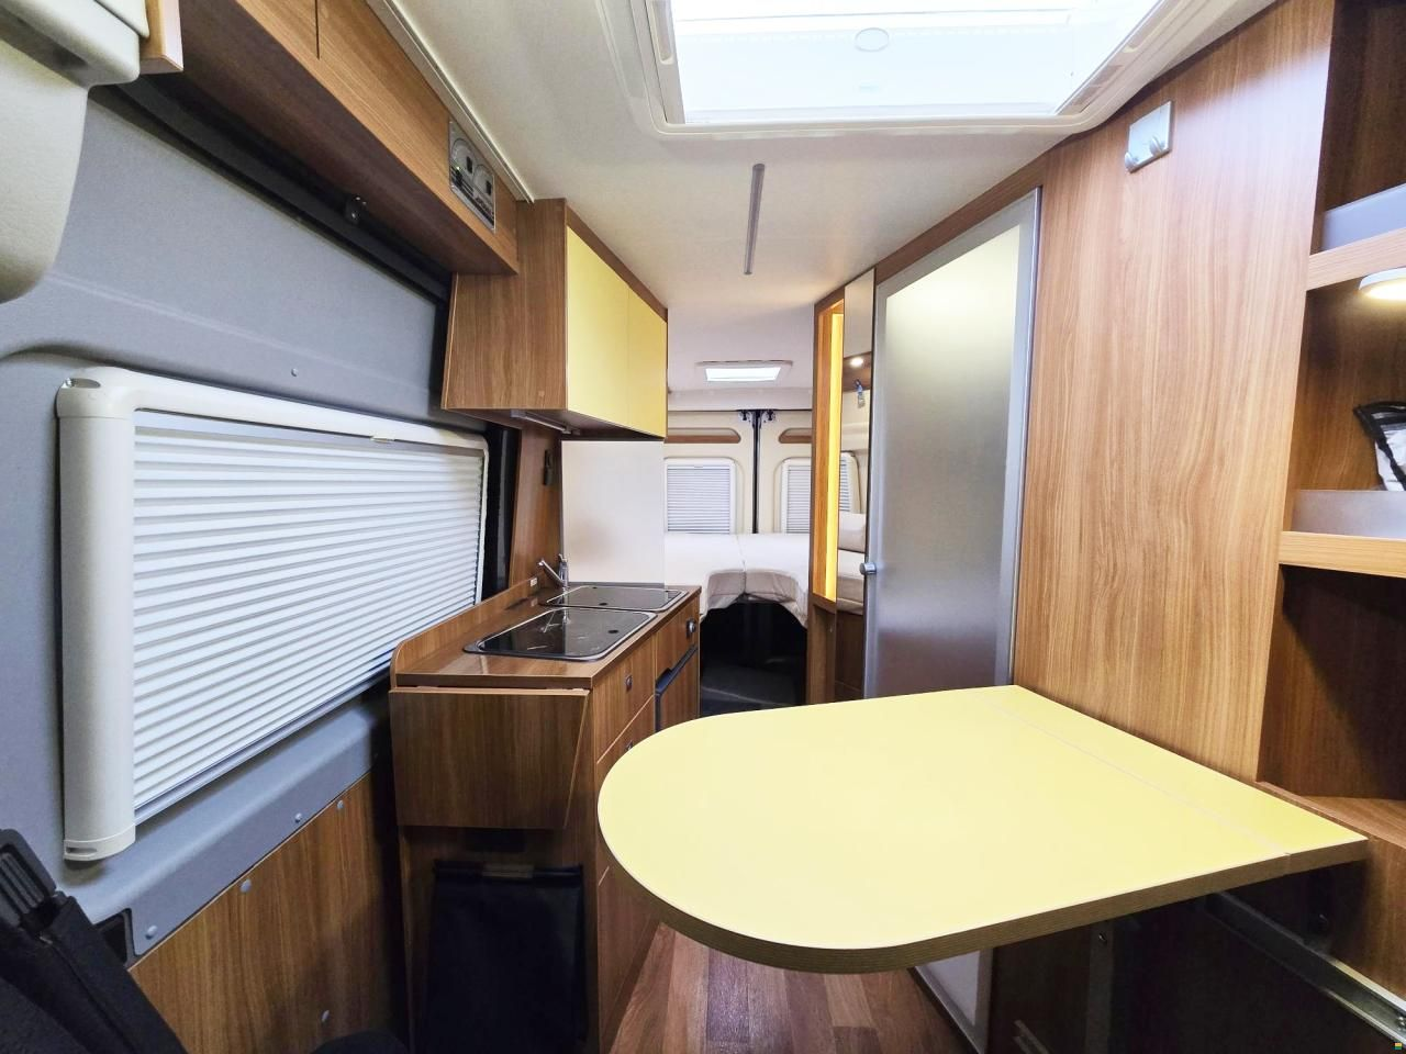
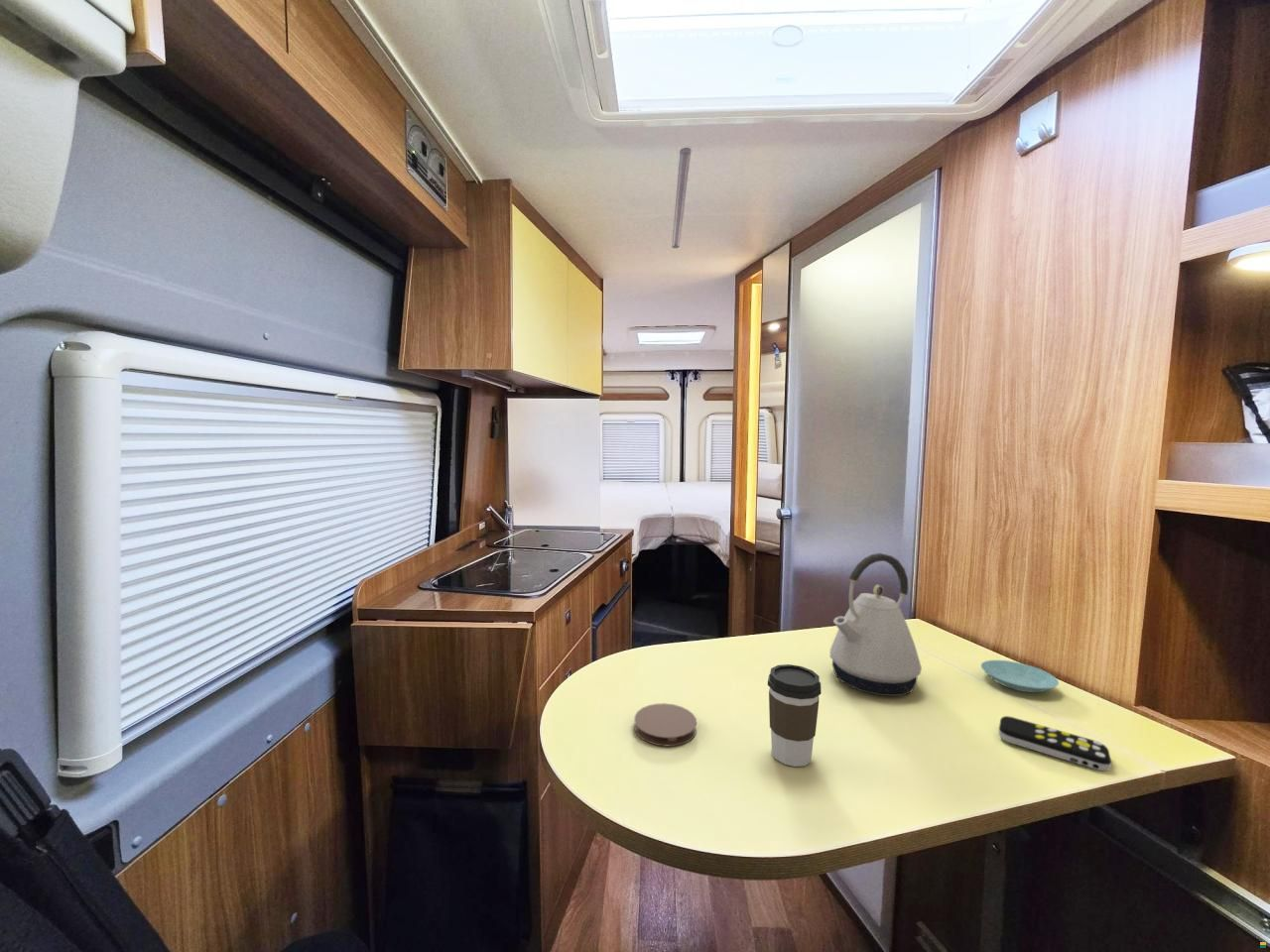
+ remote control [998,715,1112,772]
+ coffee cup [767,663,823,768]
+ kettle [828,552,923,697]
+ saucer [980,659,1060,693]
+ coaster [633,702,698,747]
